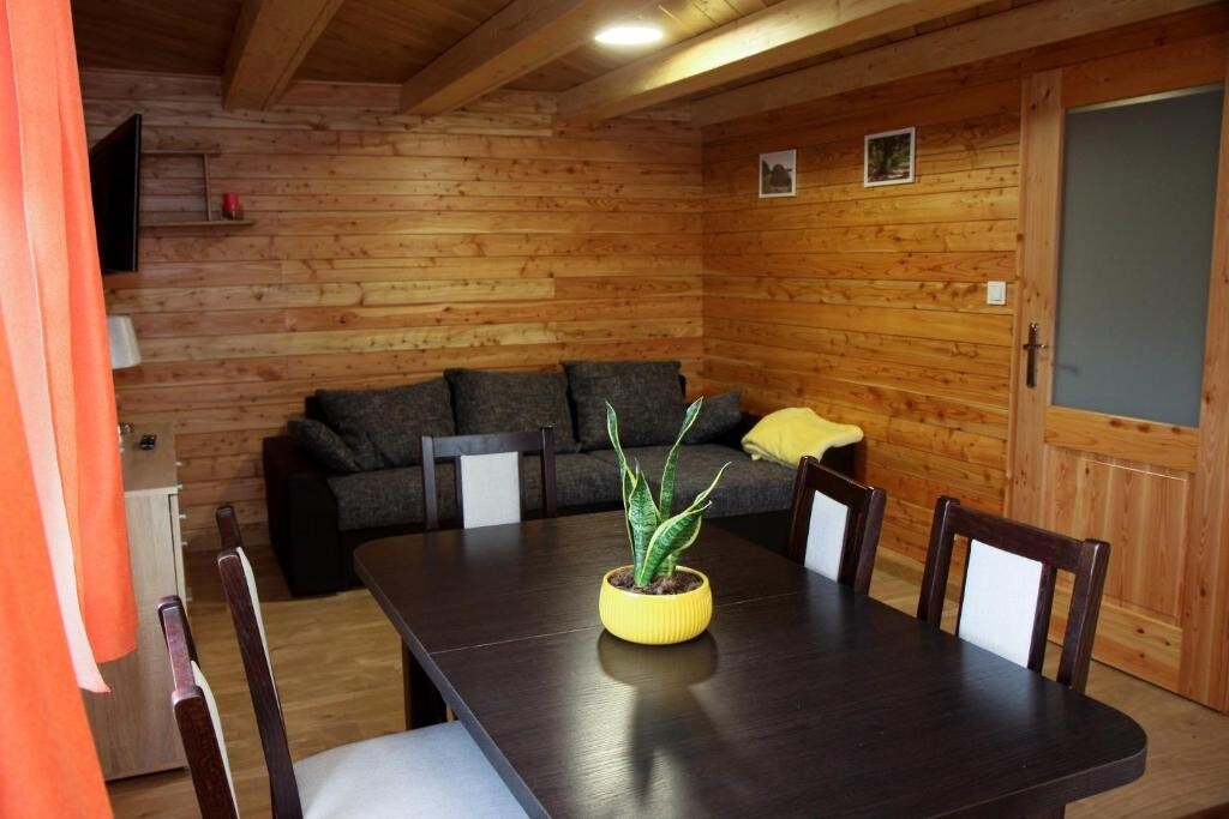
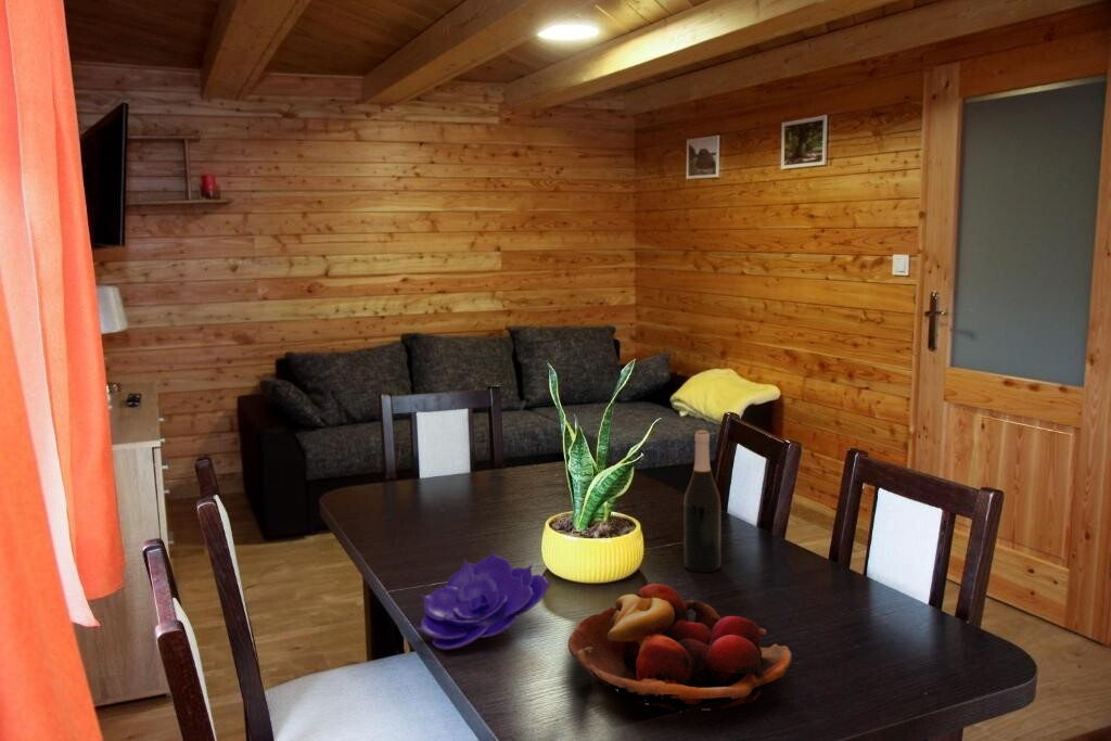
+ decorative bowl [414,549,553,651]
+ wine bottle [684,430,721,574]
+ fruit basket [567,583,793,713]
